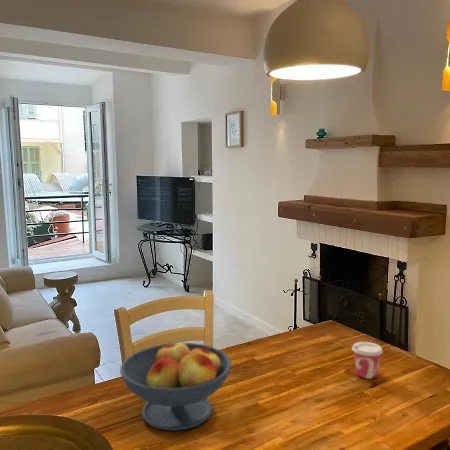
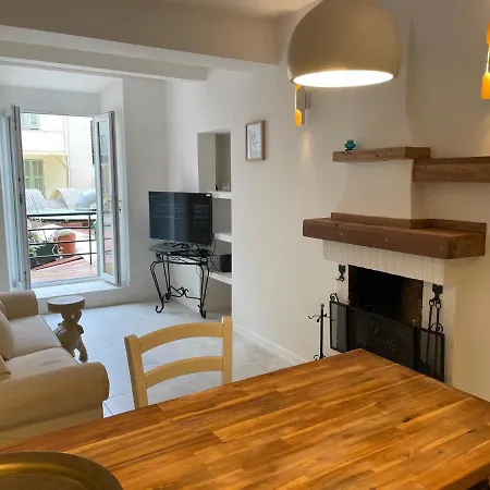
- fruit bowl [119,340,232,432]
- cup [351,341,384,380]
